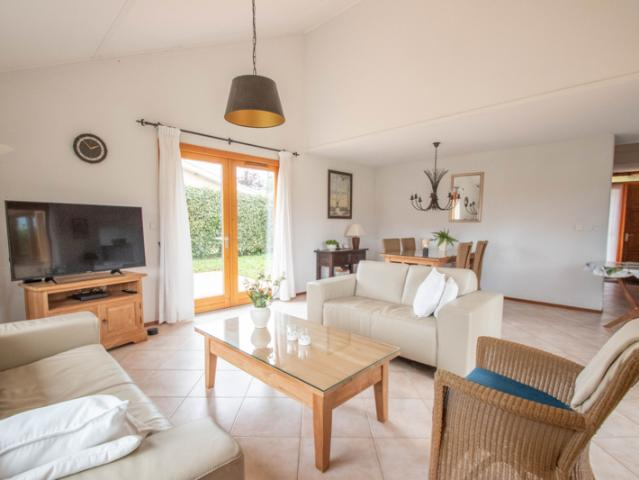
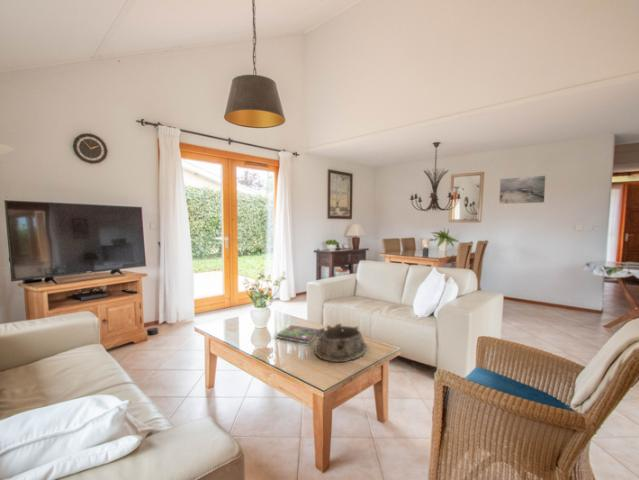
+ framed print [498,174,547,205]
+ book [276,324,320,345]
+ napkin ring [313,323,368,363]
